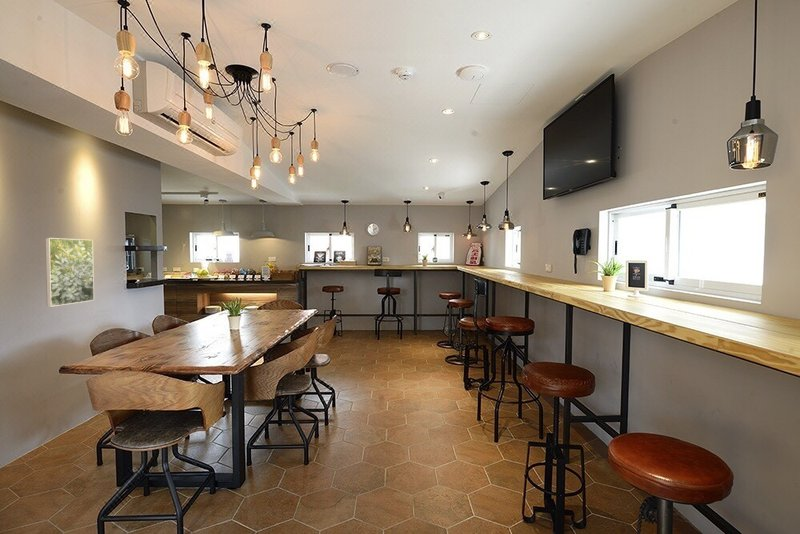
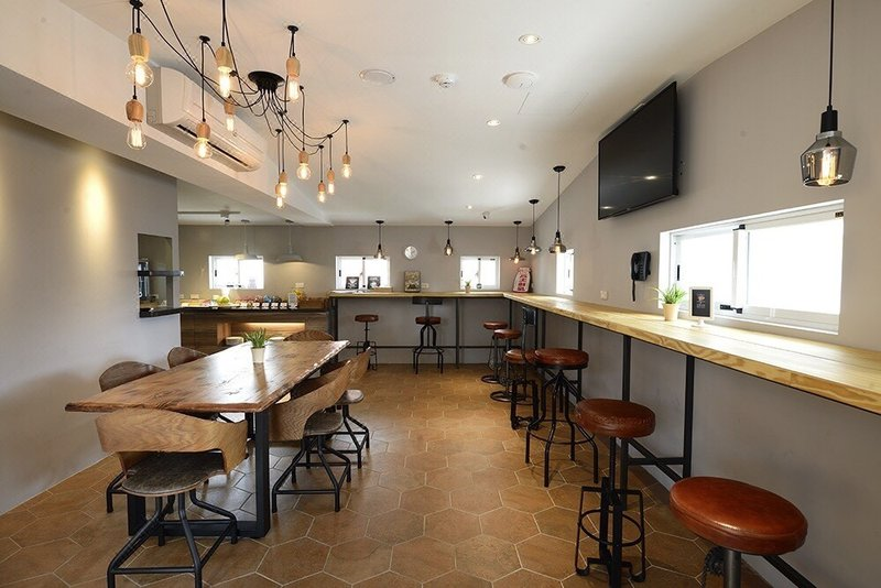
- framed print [44,237,95,308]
